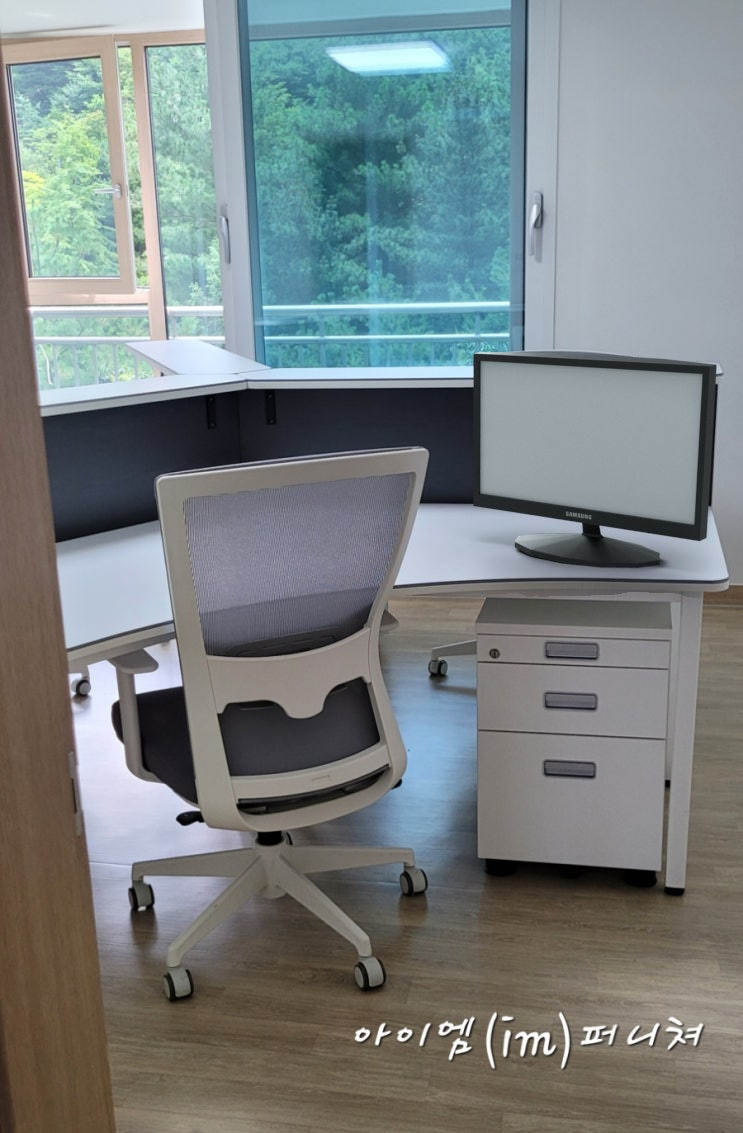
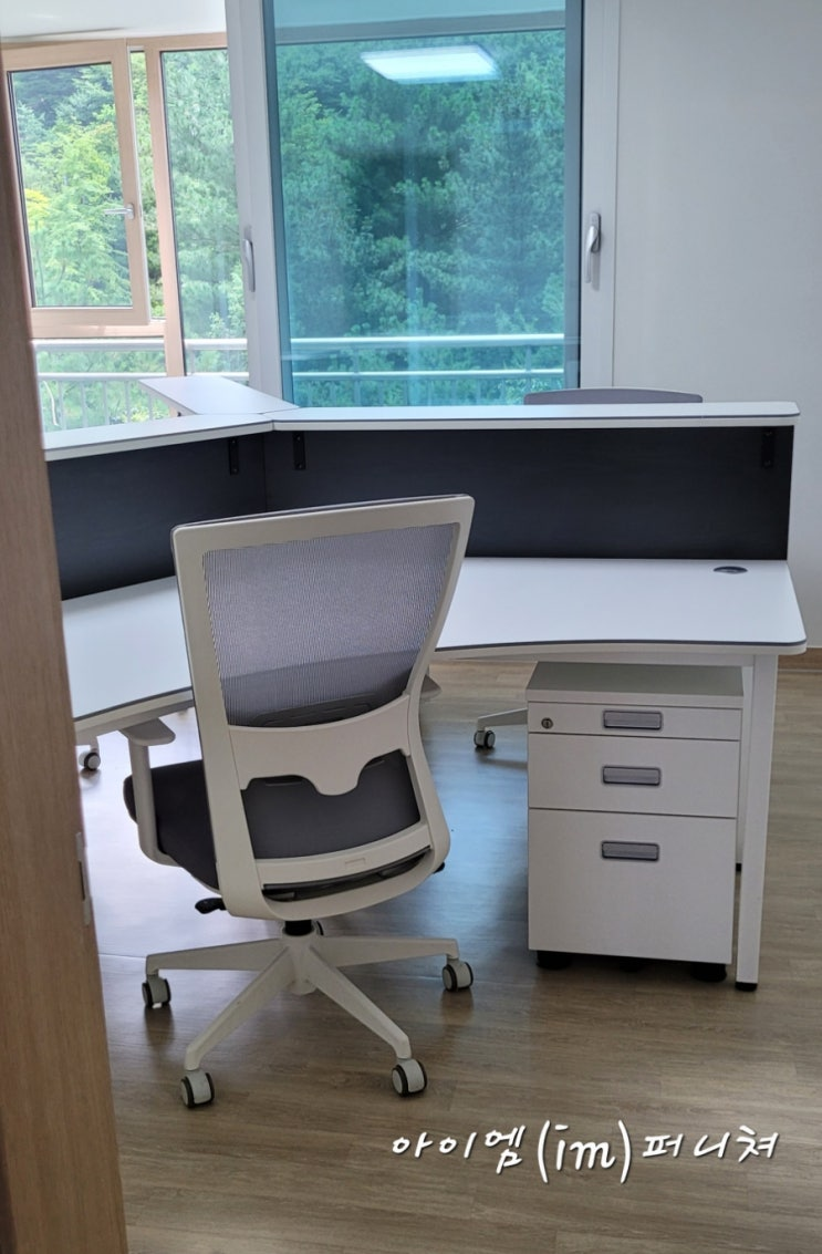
- monitor [472,351,718,569]
